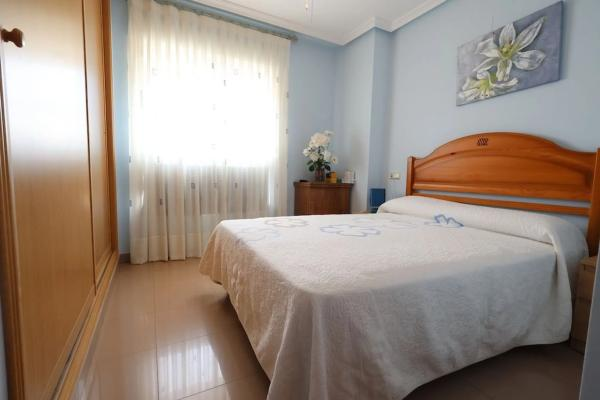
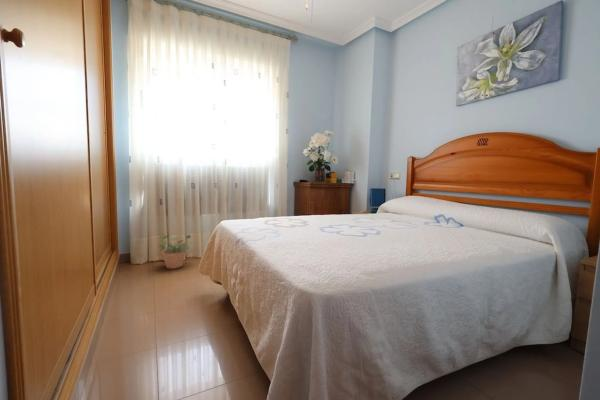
+ potted plant [158,233,194,270]
